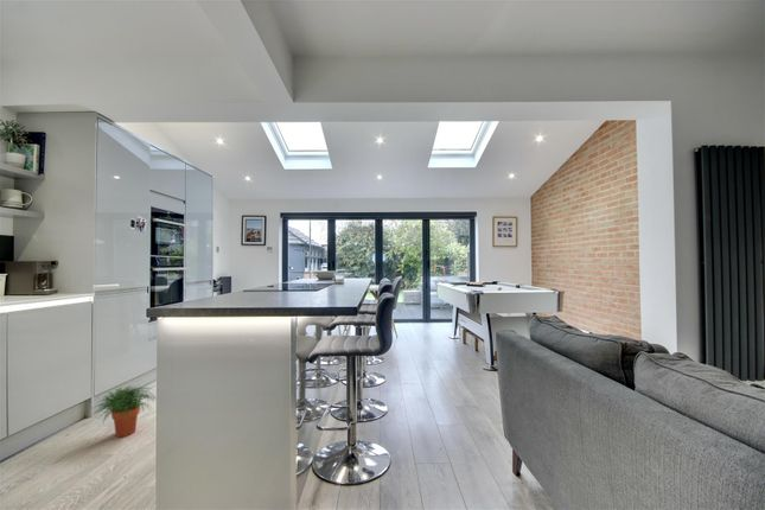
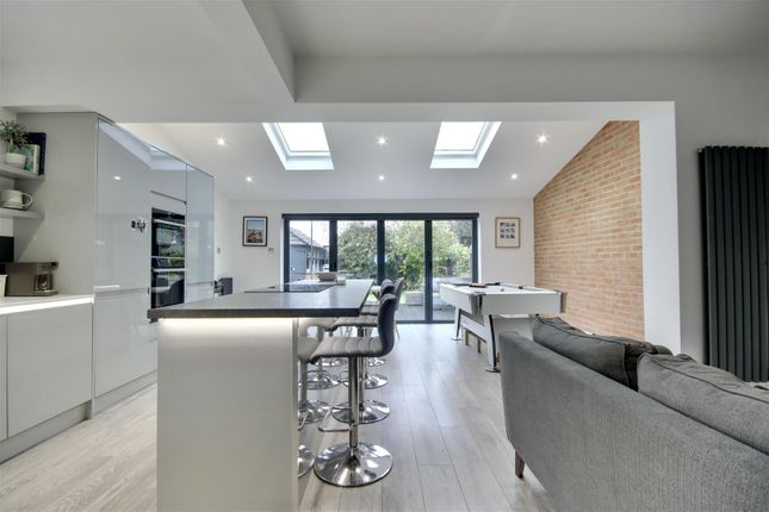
- potted plant [90,384,157,438]
